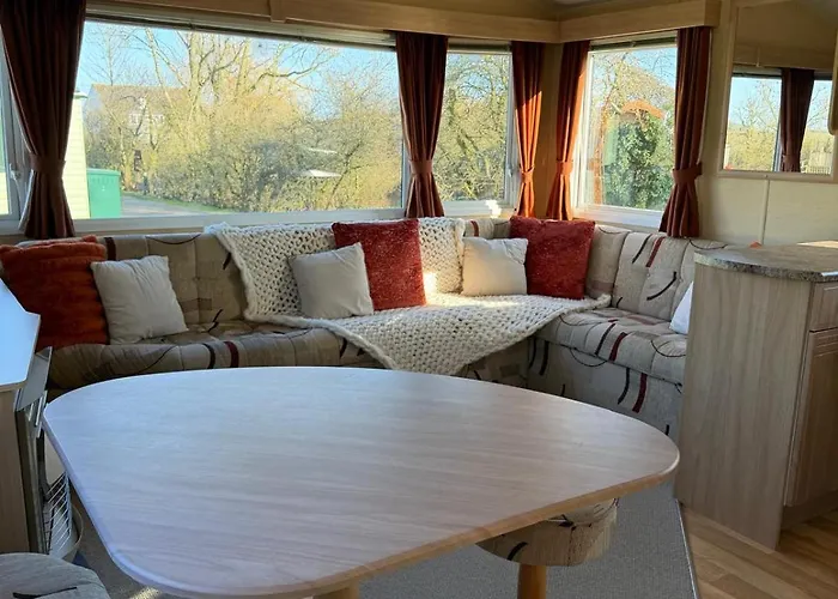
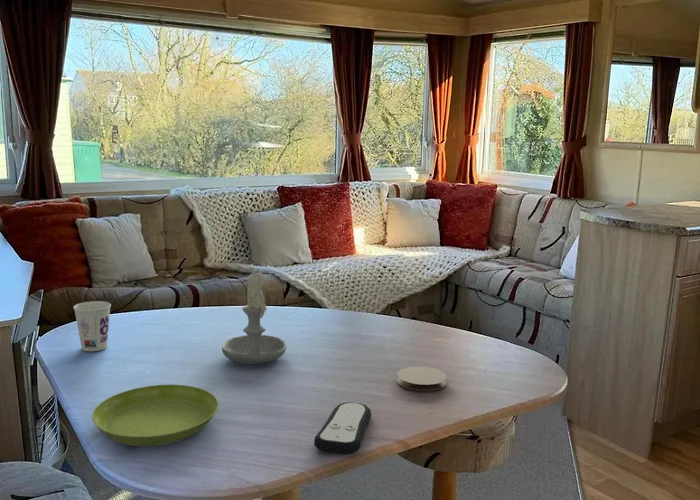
+ remote control [313,401,372,455]
+ cup [73,300,112,352]
+ saucer [91,383,219,447]
+ candle [221,268,288,365]
+ coaster [396,366,447,392]
